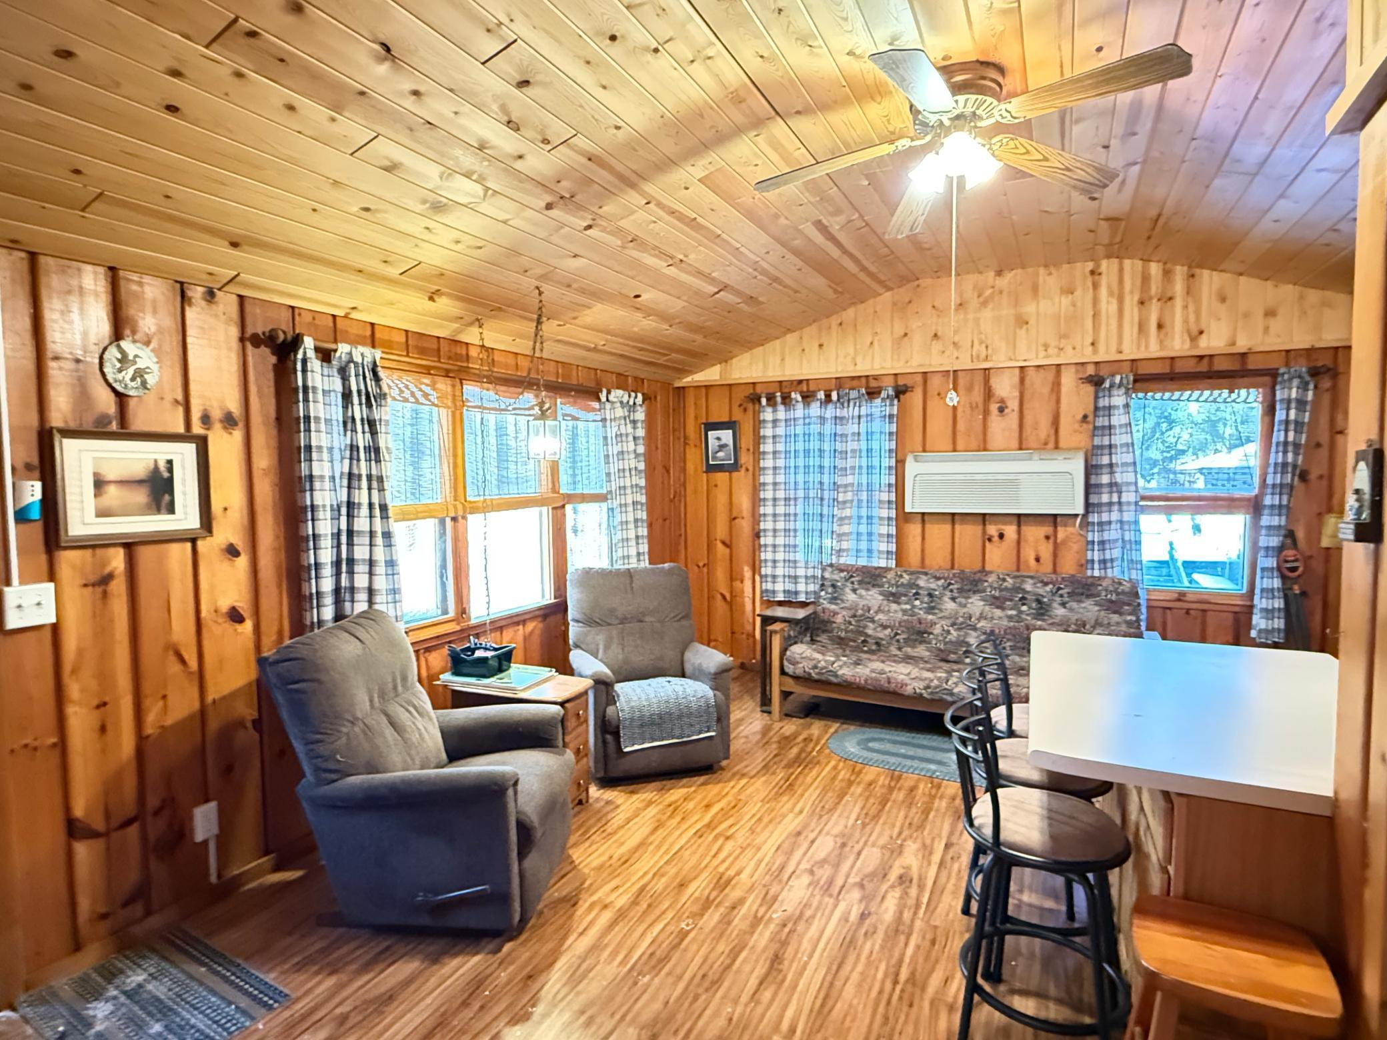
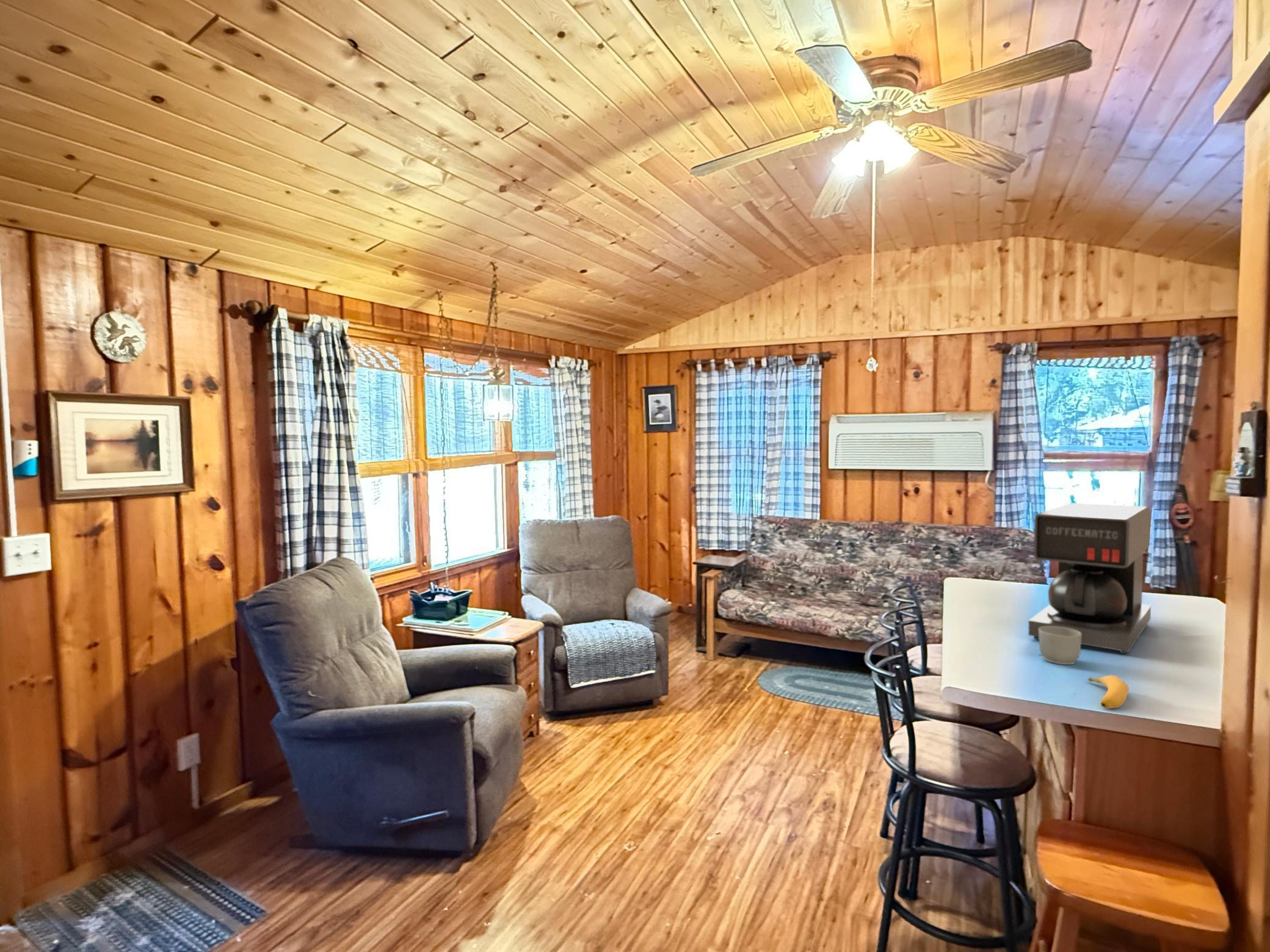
+ coffee maker [1028,503,1152,654]
+ banana [1087,674,1130,710]
+ mug [1039,626,1081,665]
